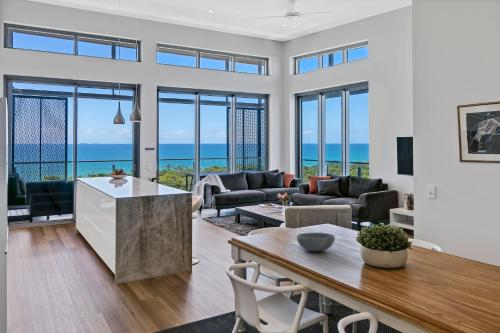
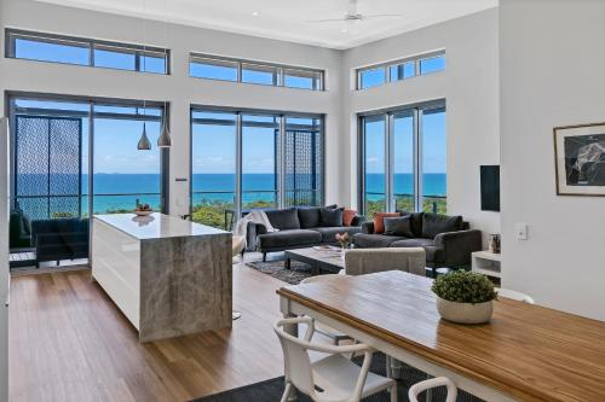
- bowl [296,232,336,252]
